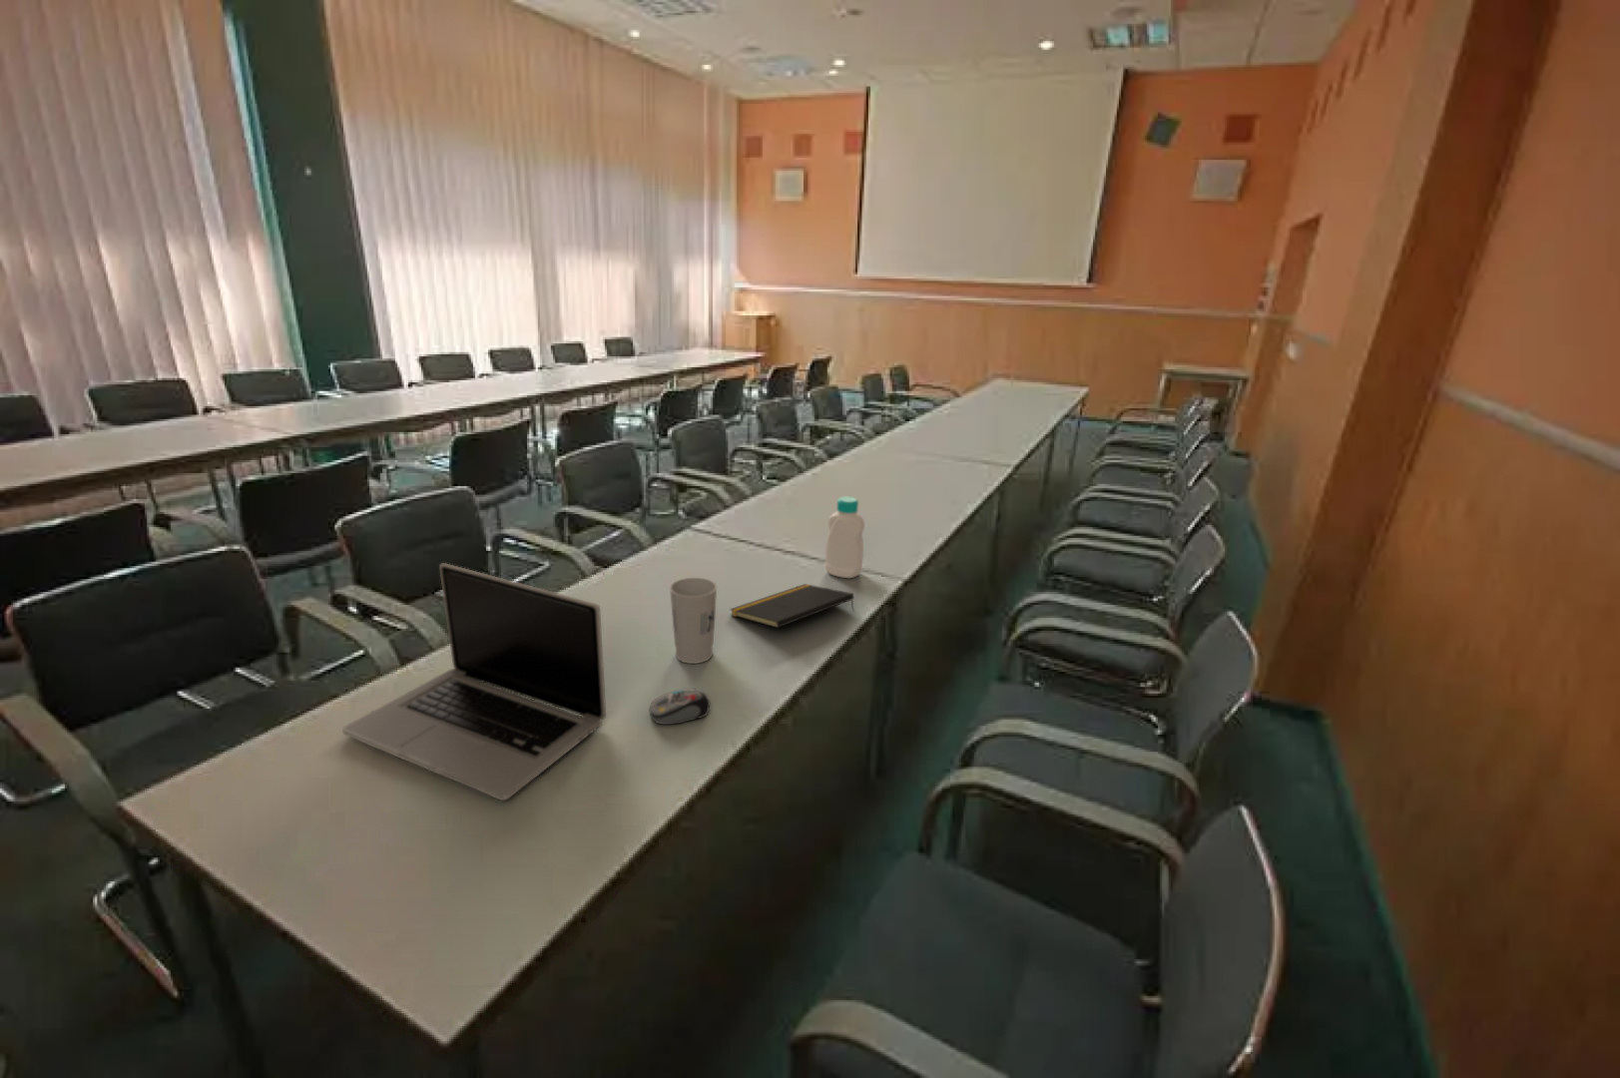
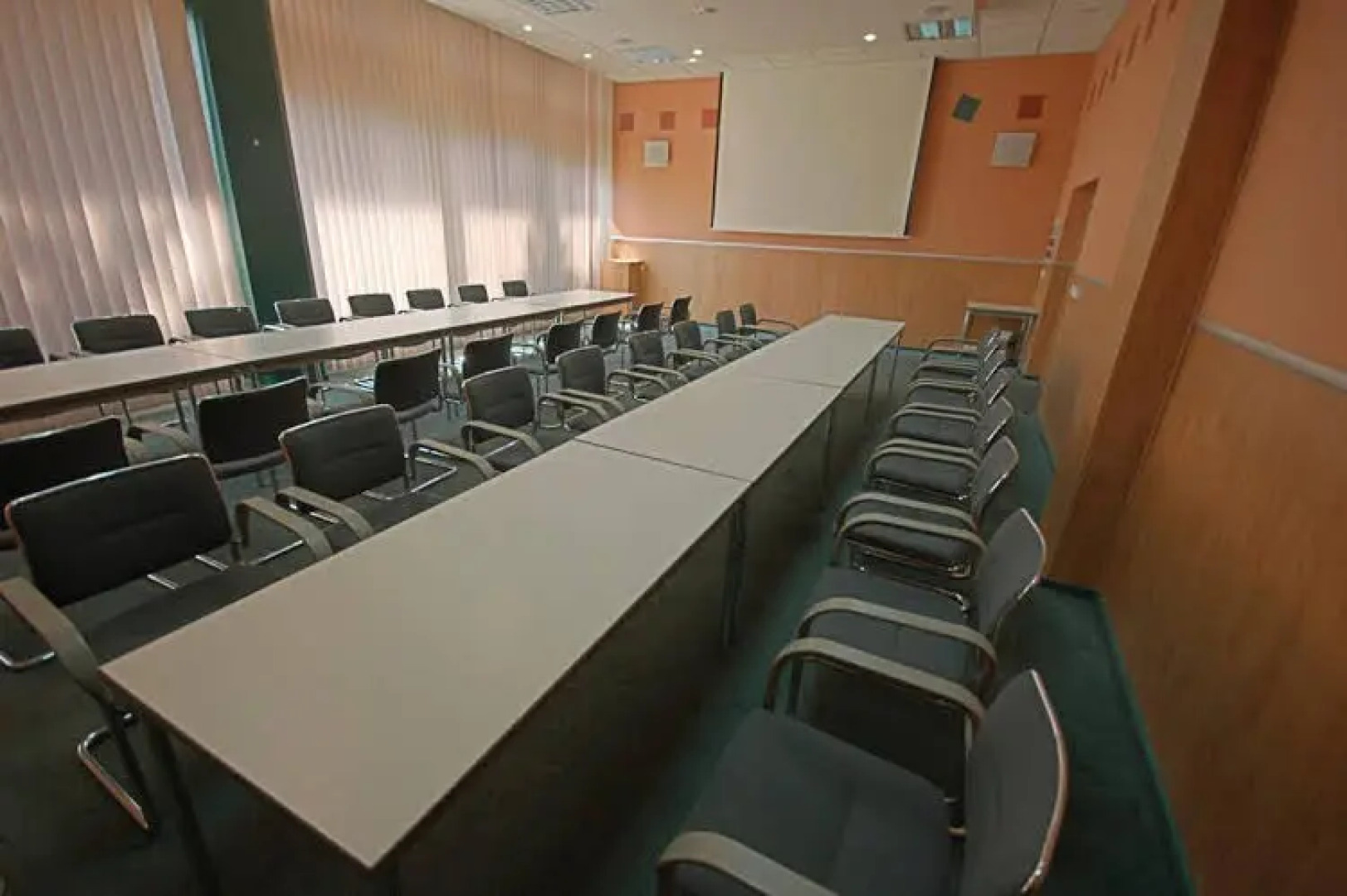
- notepad [729,584,855,629]
- laptop [342,562,607,801]
- bottle [824,496,866,579]
- cup [669,578,718,665]
- computer mouse [648,688,711,725]
